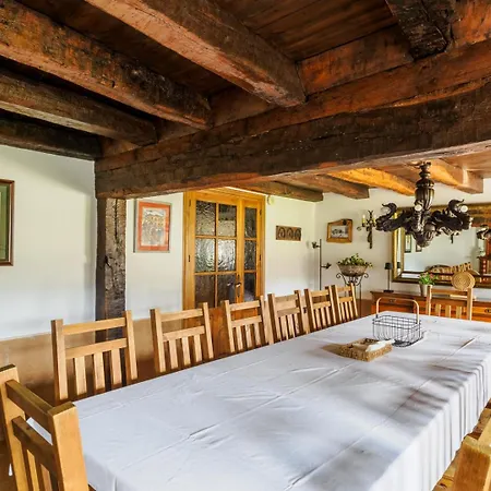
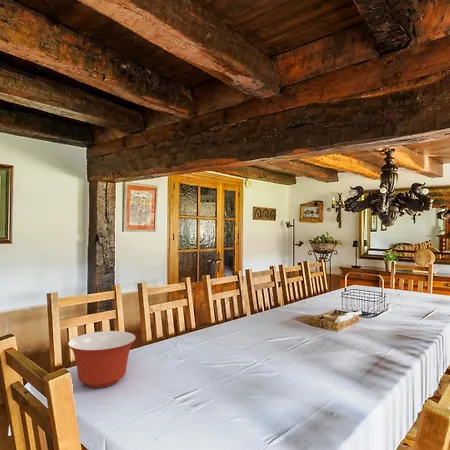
+ mixing bowl [67,330,137,389]
